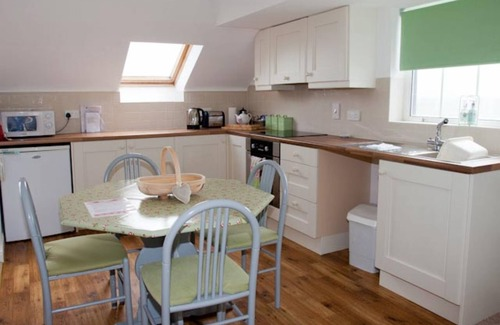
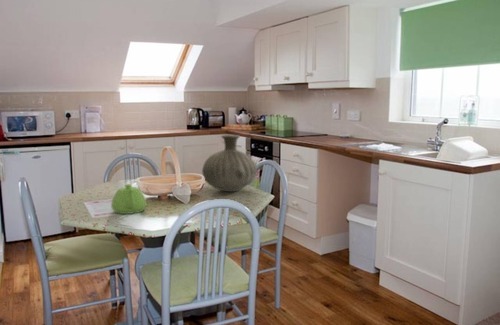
+ vase [201,134,258,193]
+ teapot [110,183,148,215]
